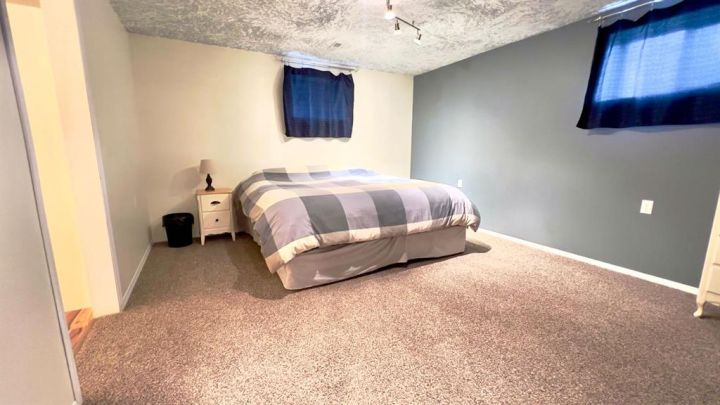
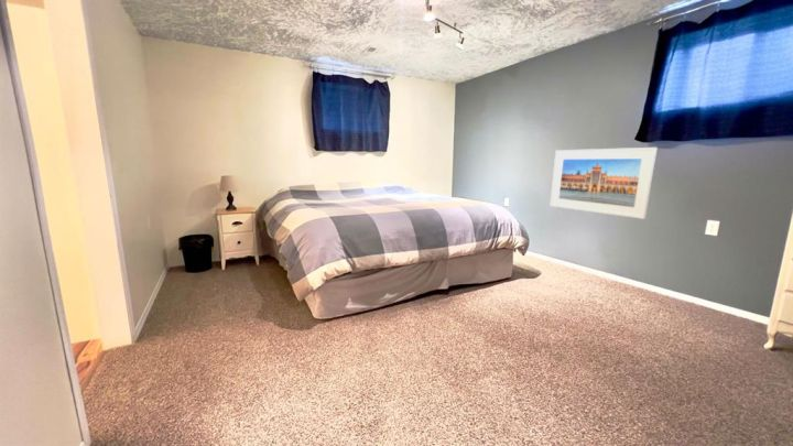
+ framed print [548,146,659,220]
